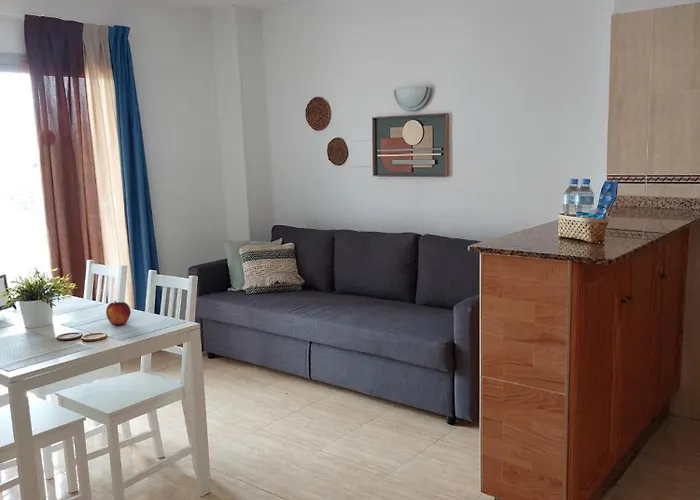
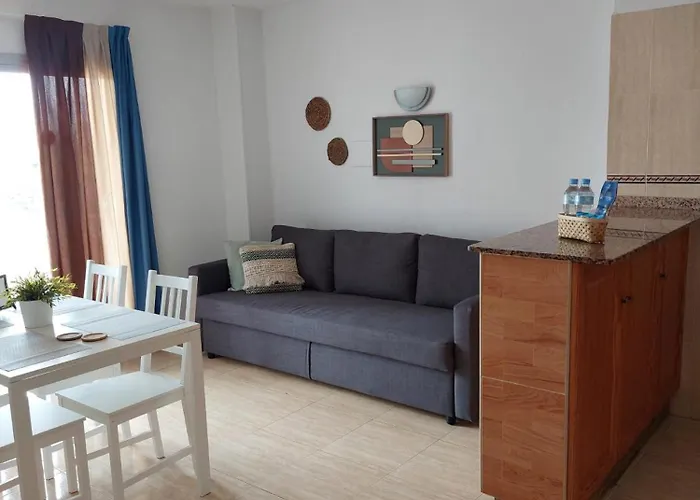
- fruit [105,300,132,326]
